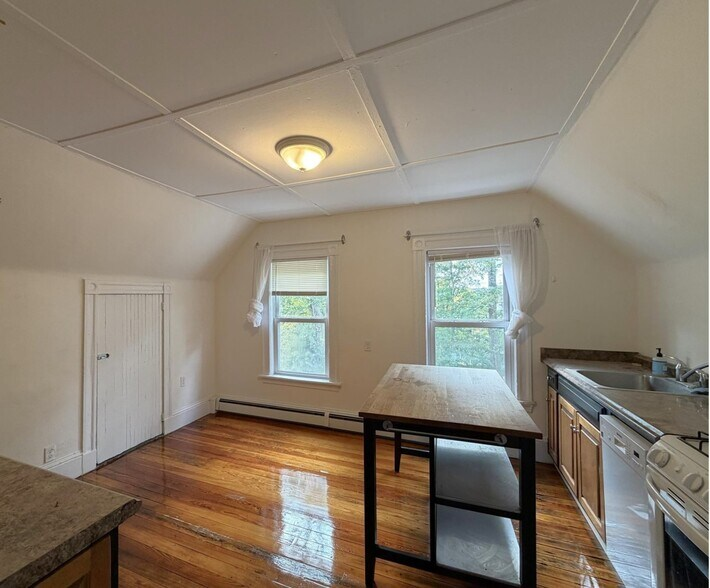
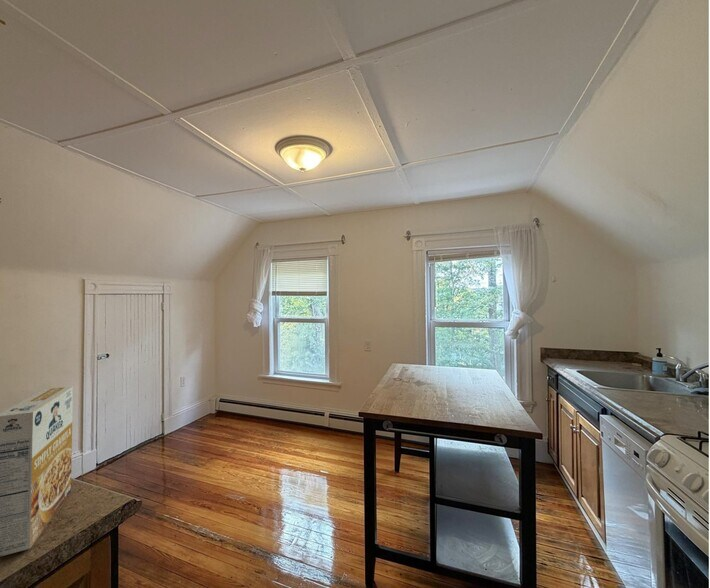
+ cereal box [0,386,74,558]
